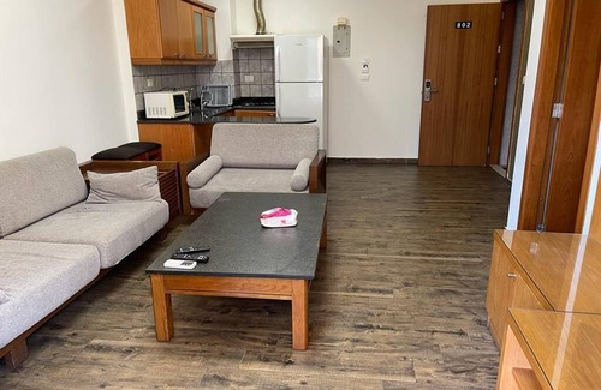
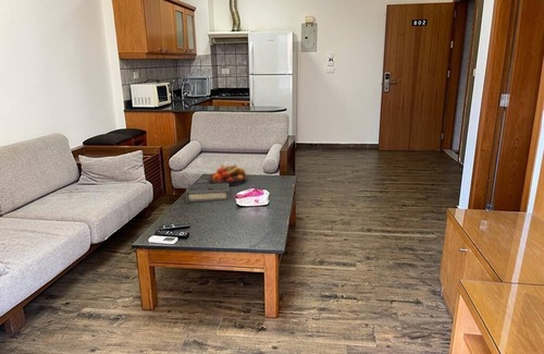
+ fruit bowl [208,163,248,187]
+ book [185,183,231,204]
